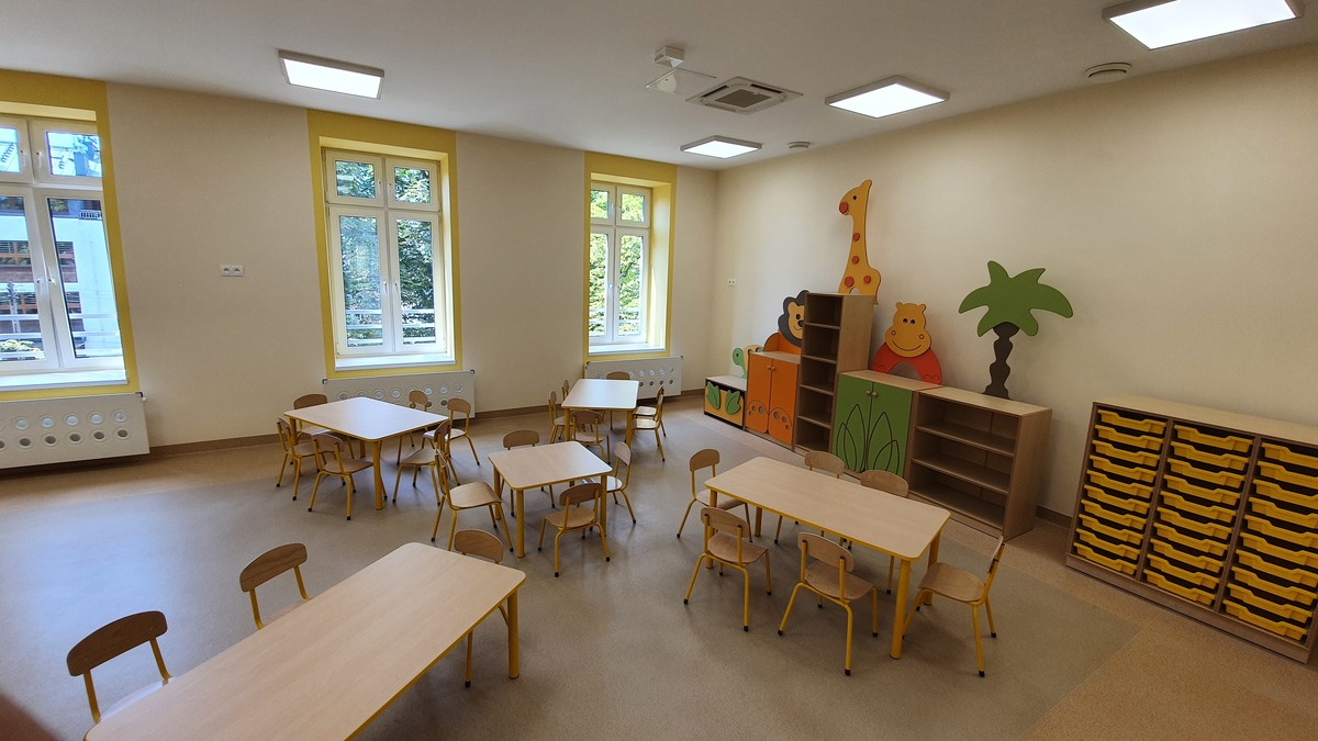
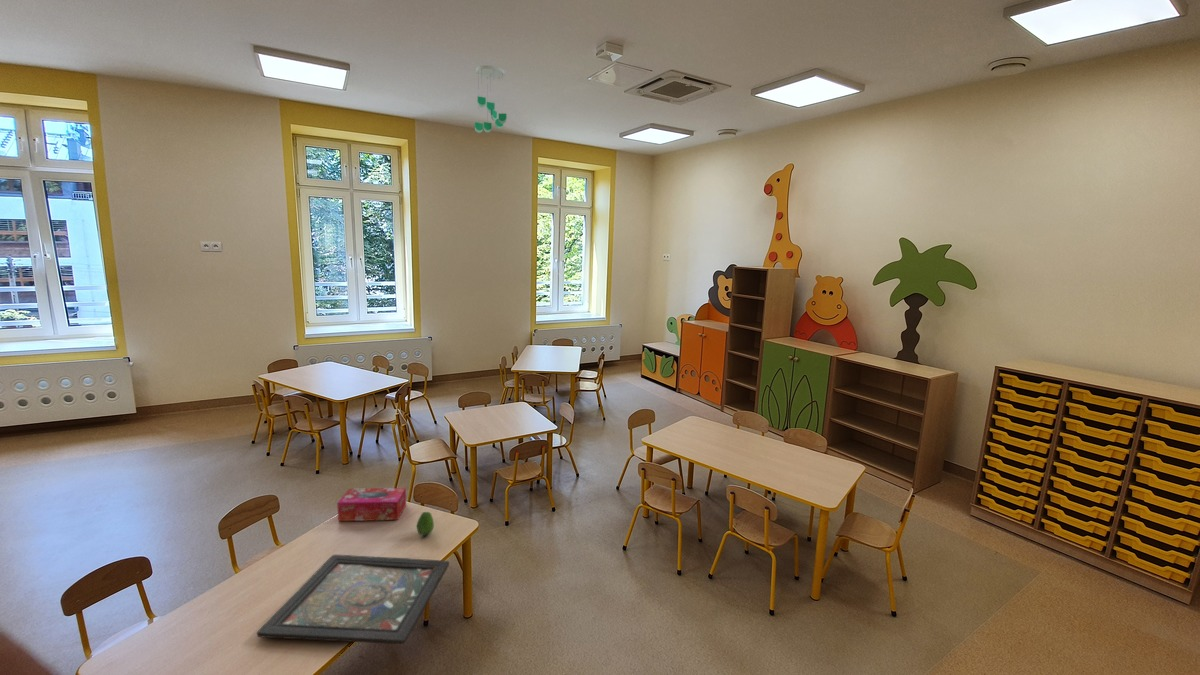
+ ceiling mobile [474,64,508,134]
+ tissue box [336,487,407,522]
+ board game [256,554,450,645]
+ fruit [416,511,435,537]
